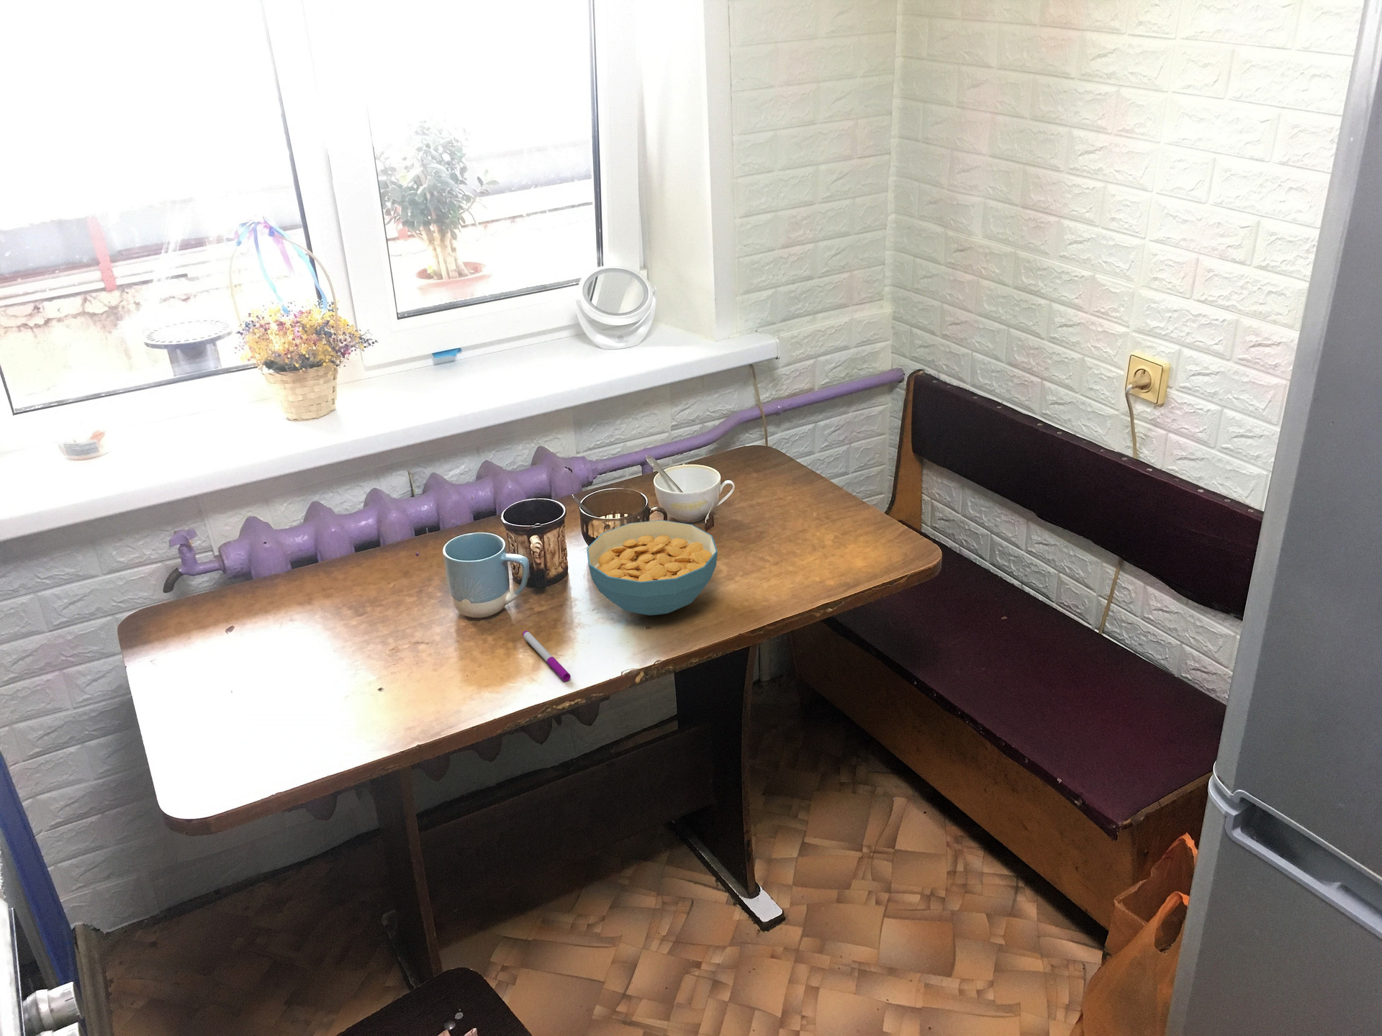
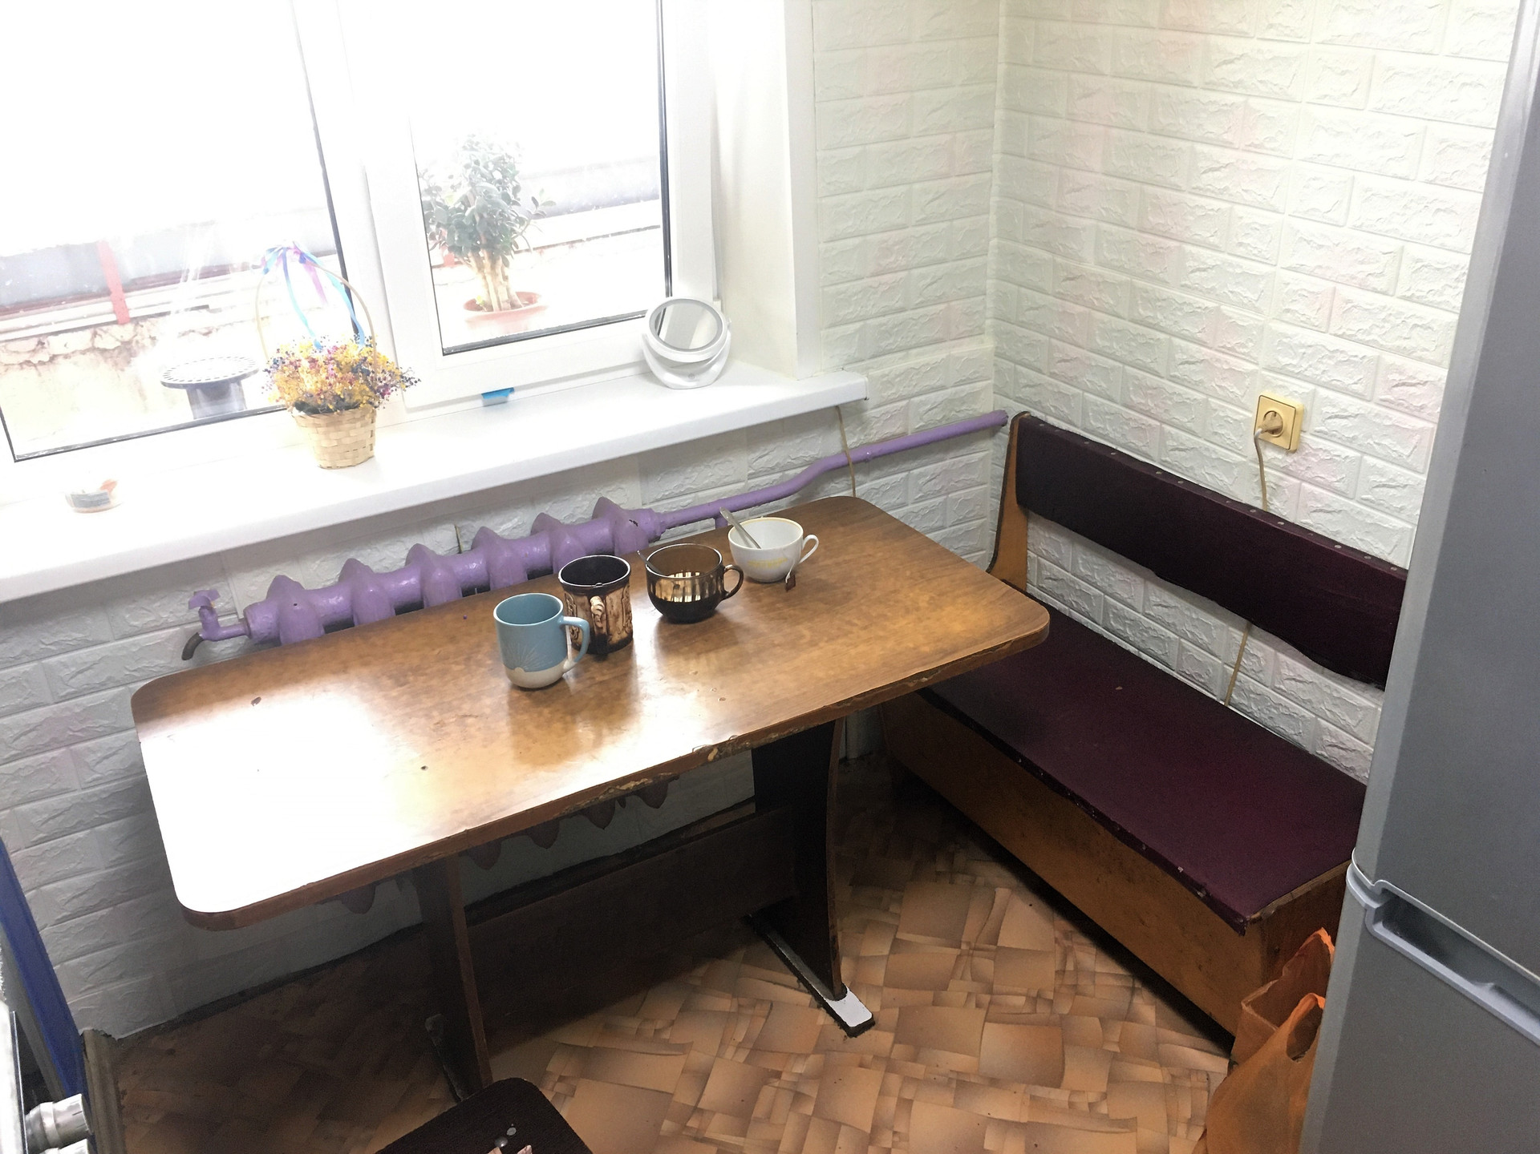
- pen [522,630,571,682]
- cereal bowl [585,519,718,616]
